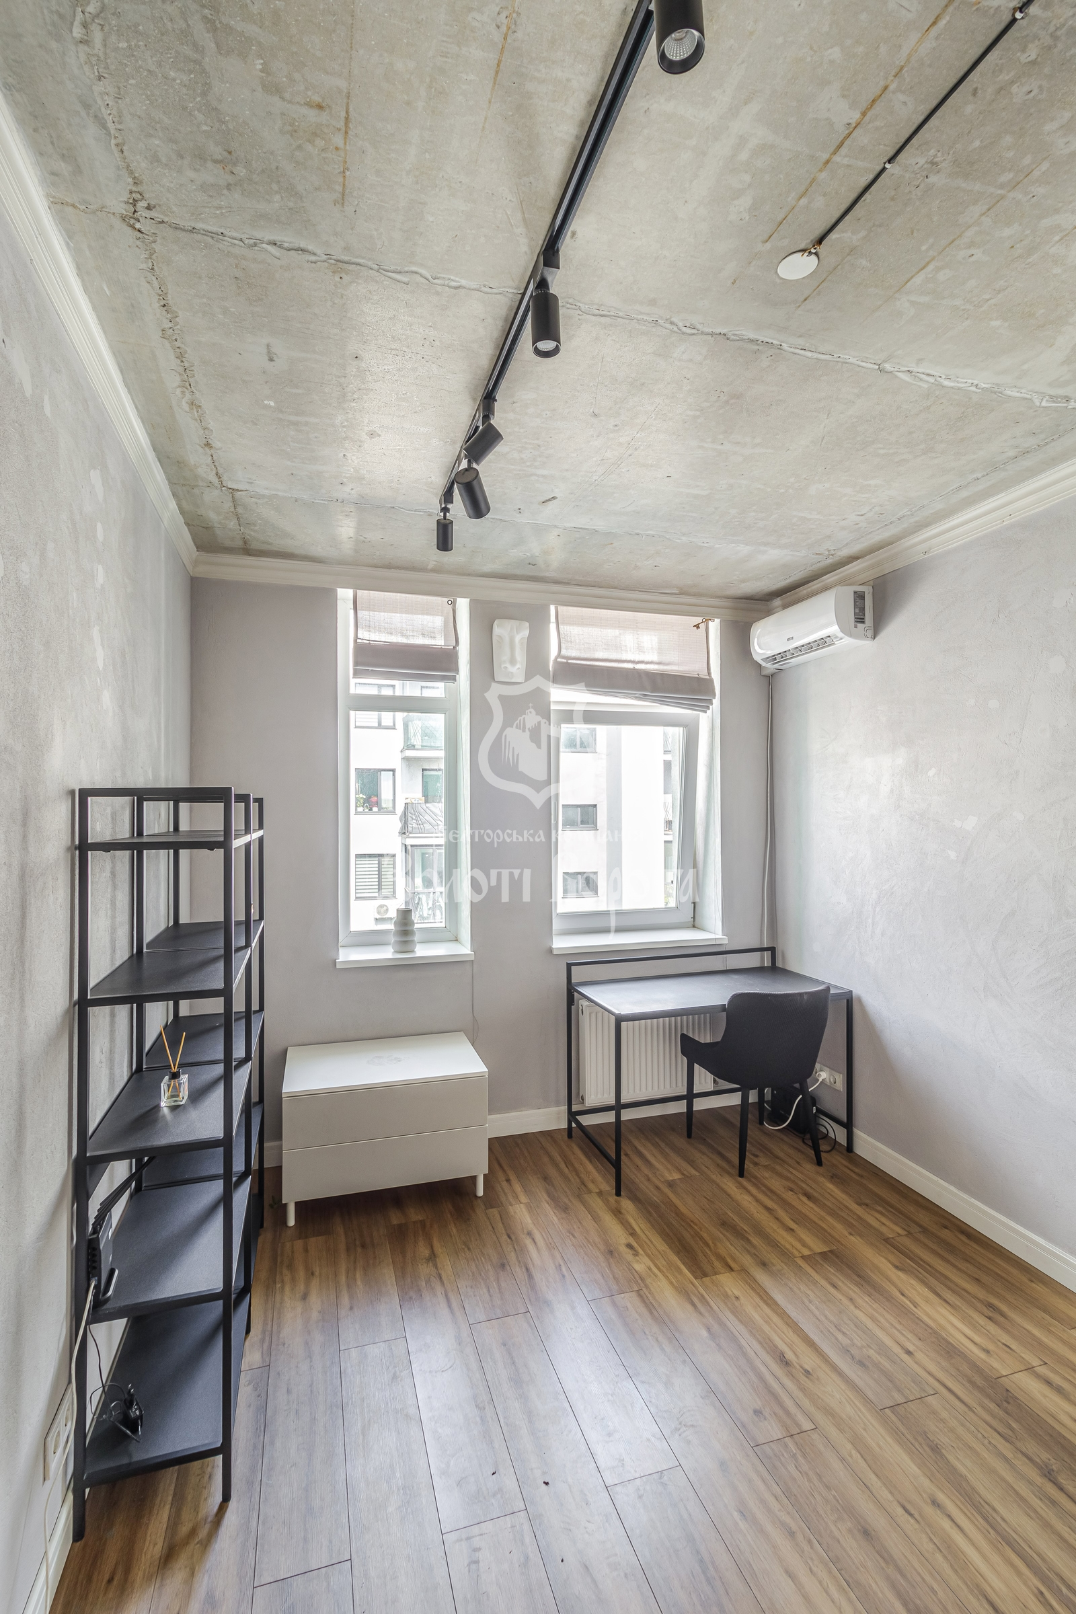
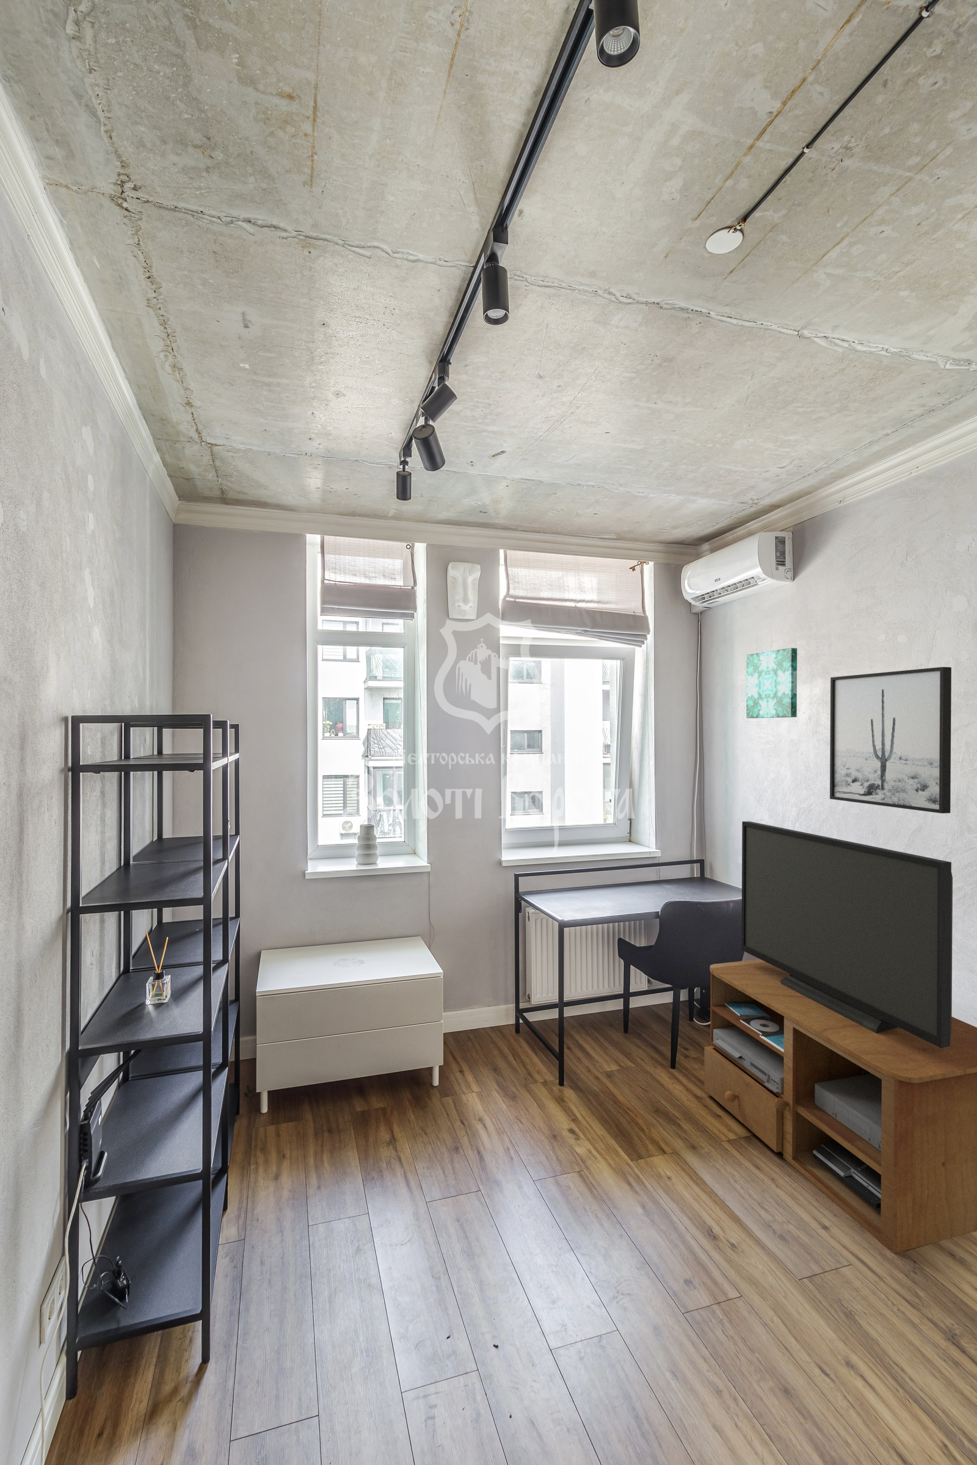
+ wall art [746,647,797,718]
+ wall art [829,667,952,814]
+ tv stand [703,821,977,1254]
